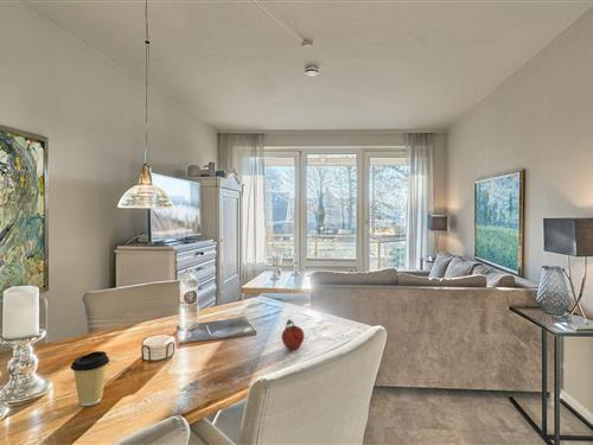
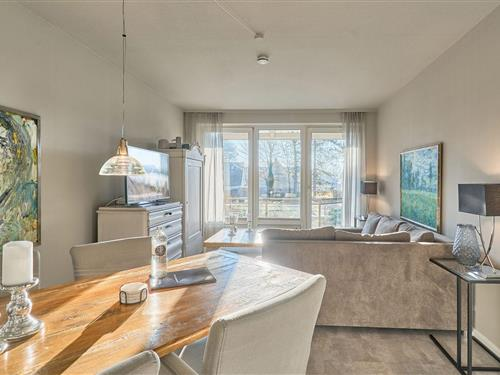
- fruit [281,318,306,351]
- coffee cup [70,350,110,407]
